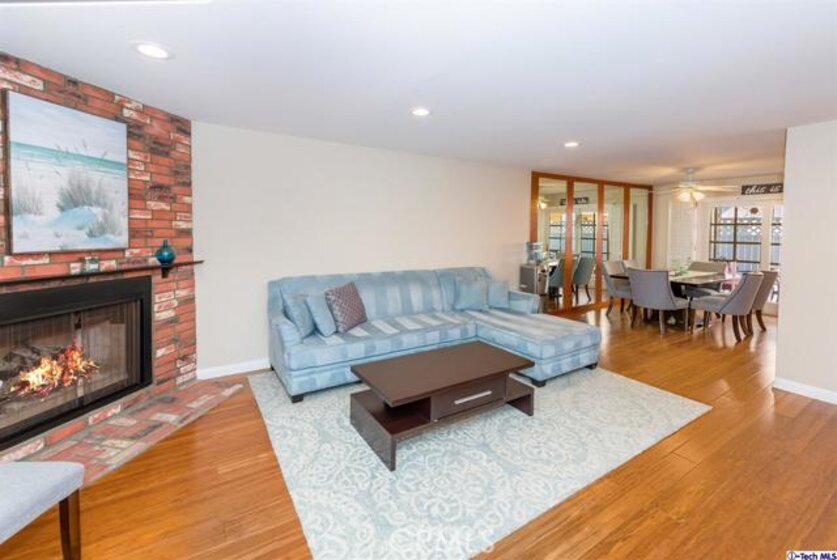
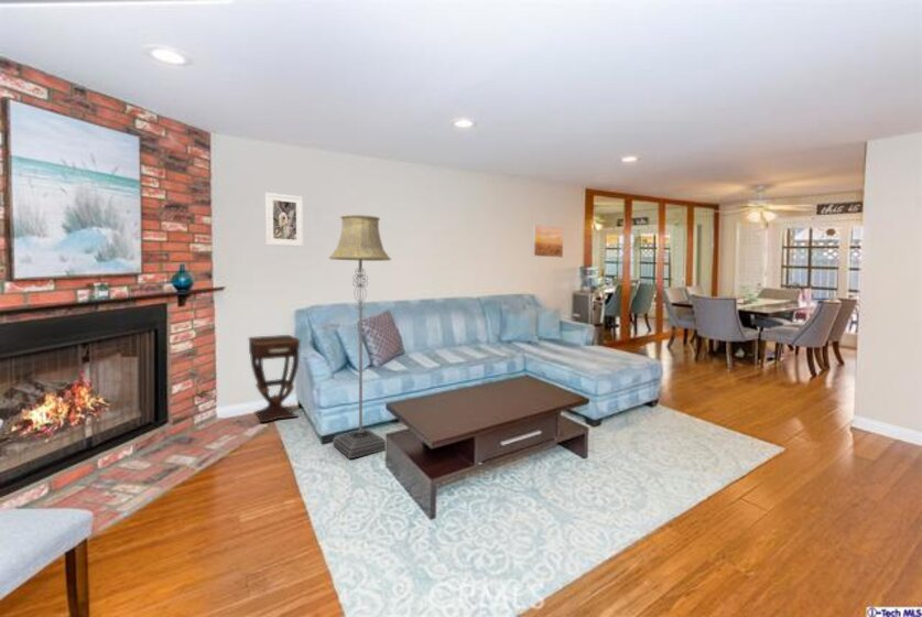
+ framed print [531,224,565,259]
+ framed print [264,192,304,248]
+ side table [247,334,302,423]
+ floor lamp [328,214,392,459]
